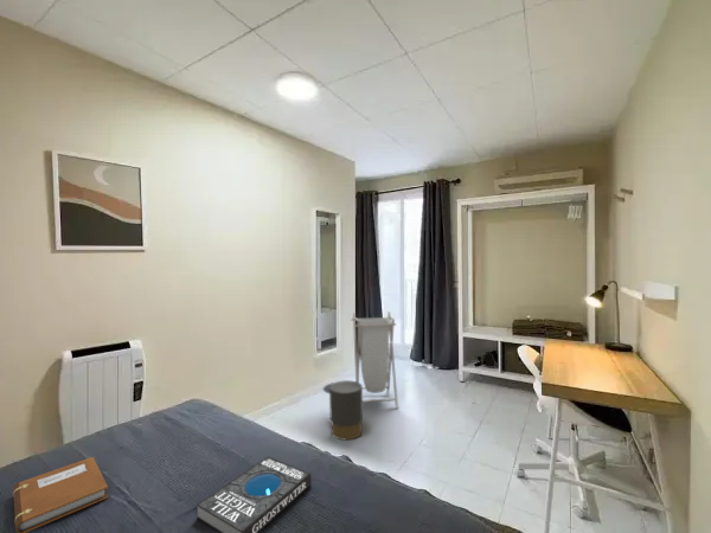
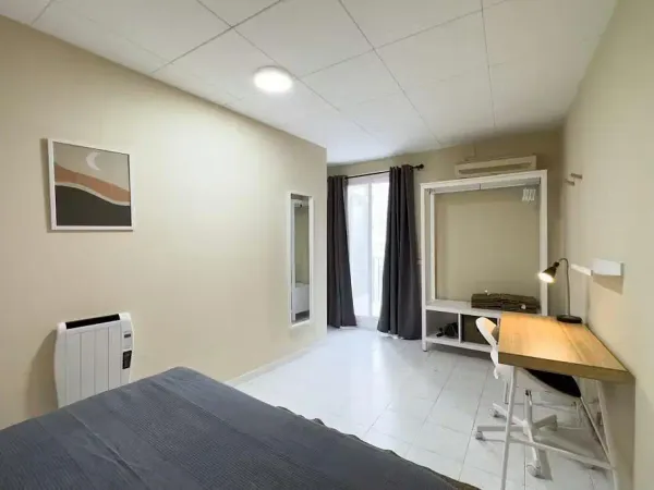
- notebook [12,456,109,533]
- trash can [322,379,364,441]
- book [196,455,312,533]
- laundry hamper [350,312,399,409]
